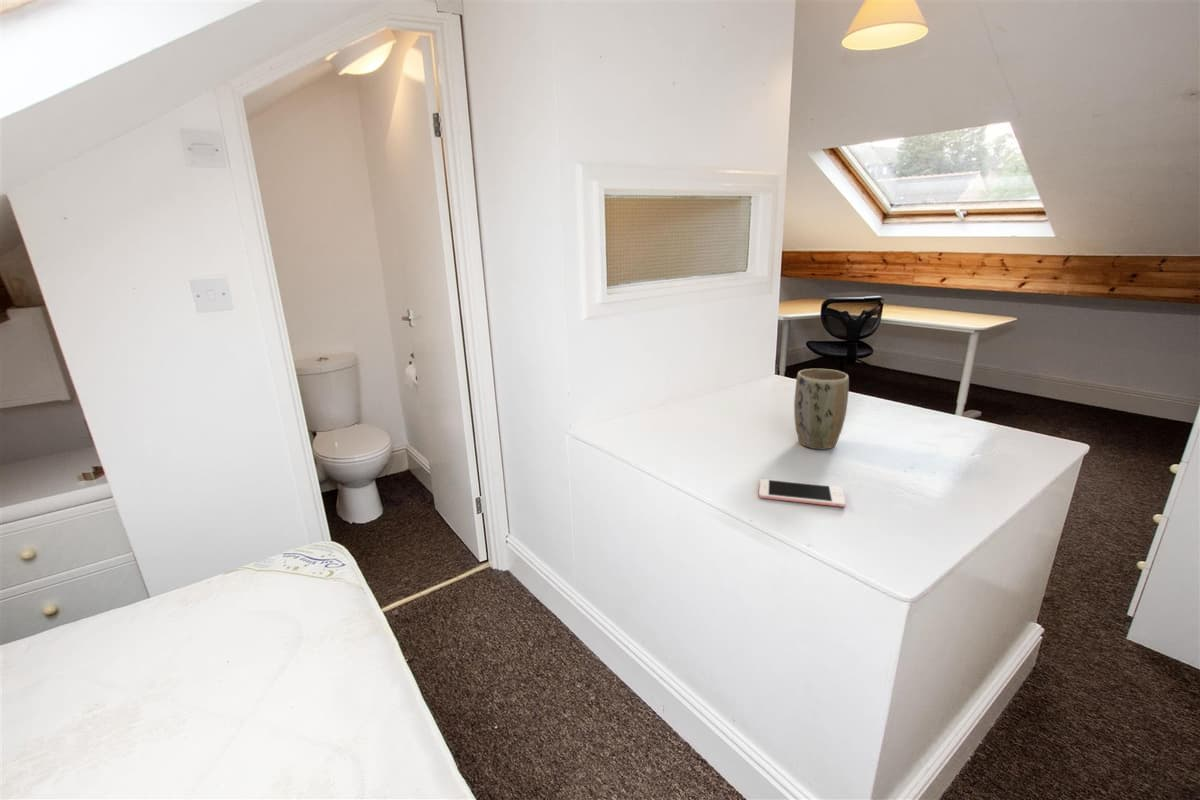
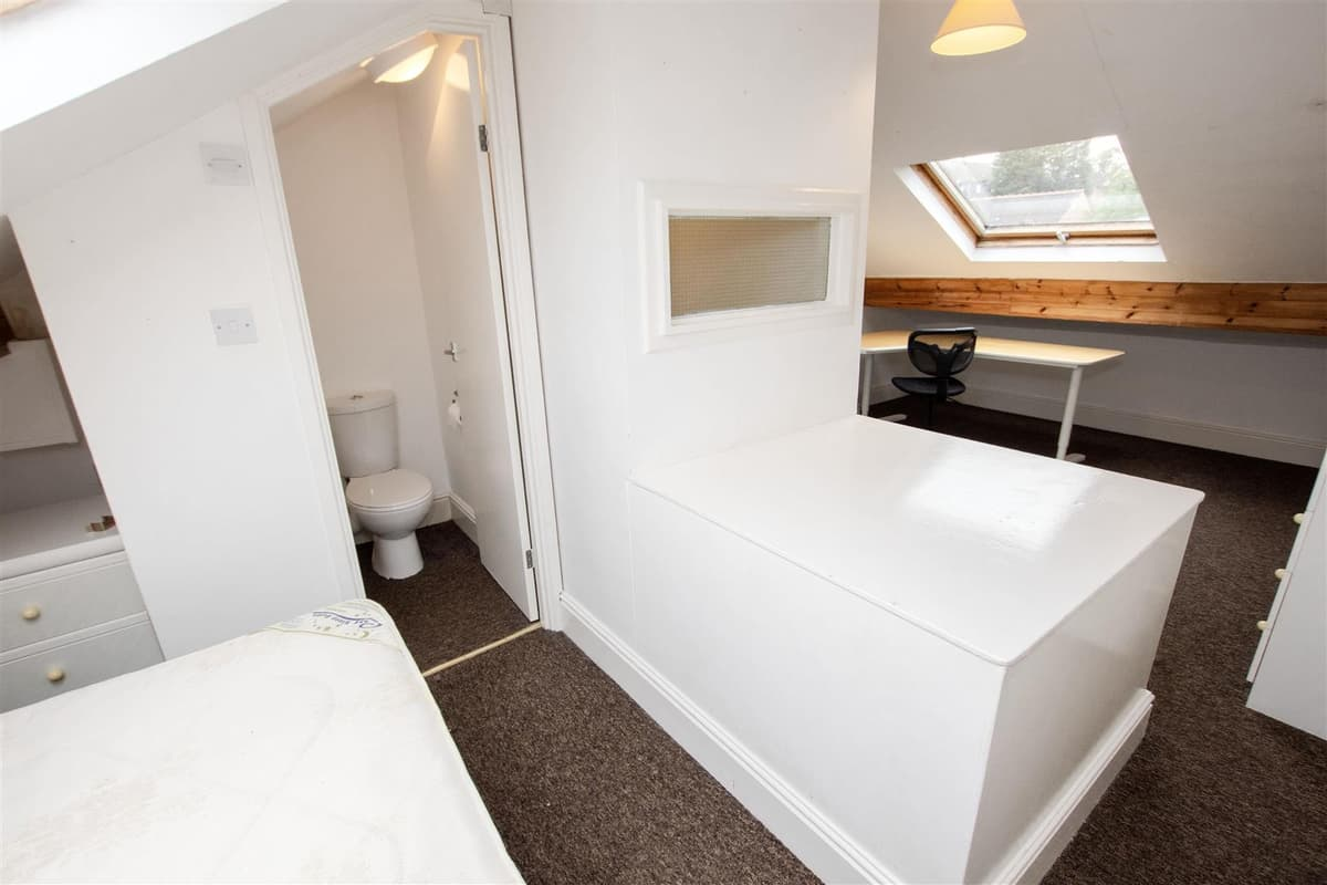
- cell phone [758,478,847,508]
- plant pot [793,368,850,450]
